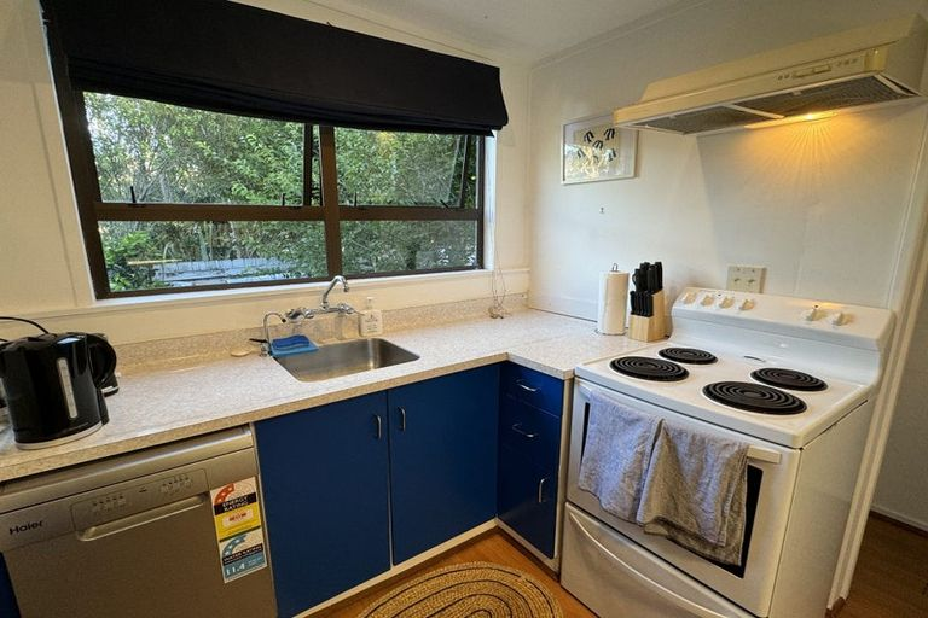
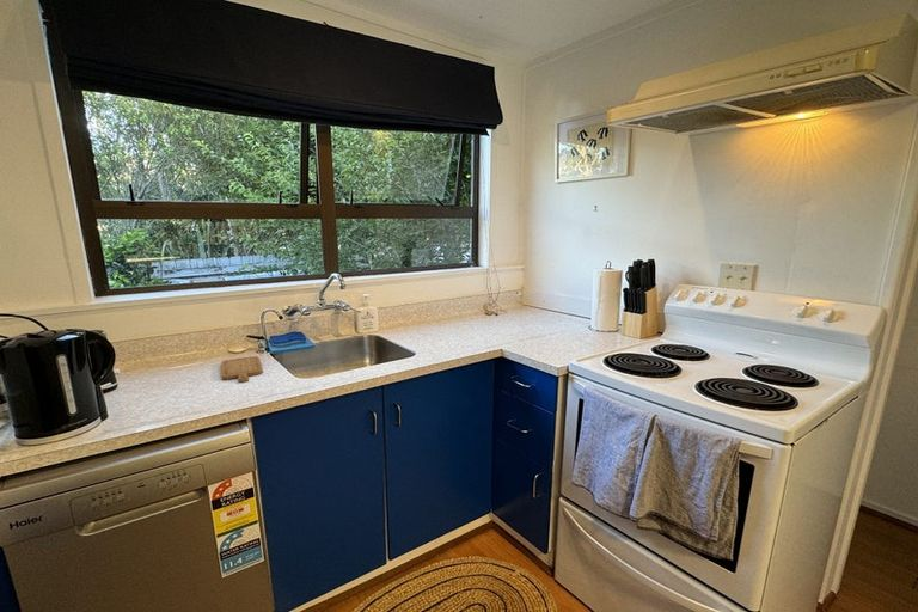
+ chopping board [220,355,264,382]
